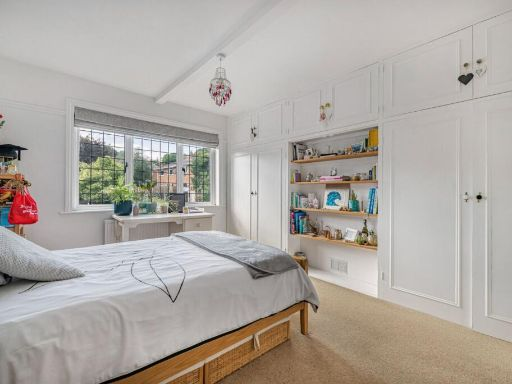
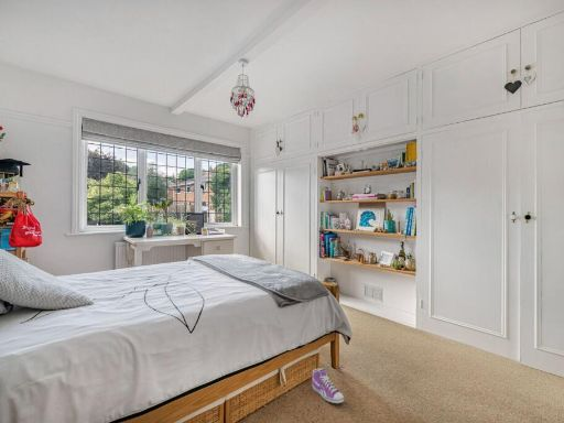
+ sneaker [311,367,345,404]
